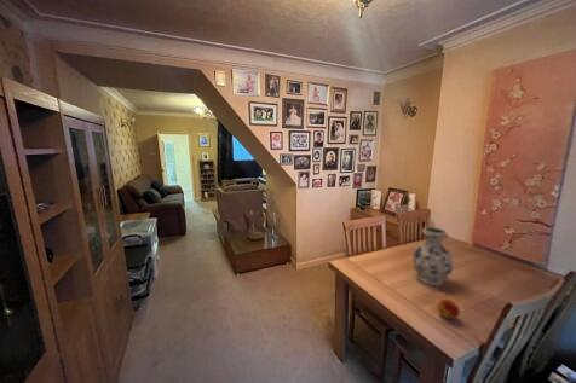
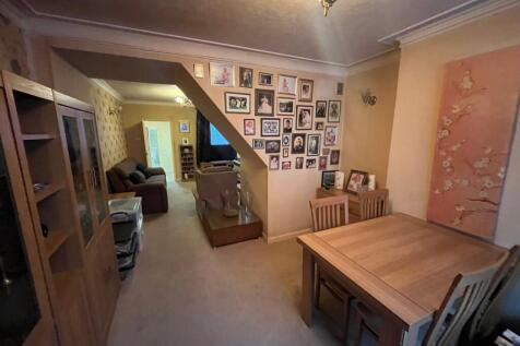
- fruit [436,298,461,320]
- vase [411,226,455,286]
